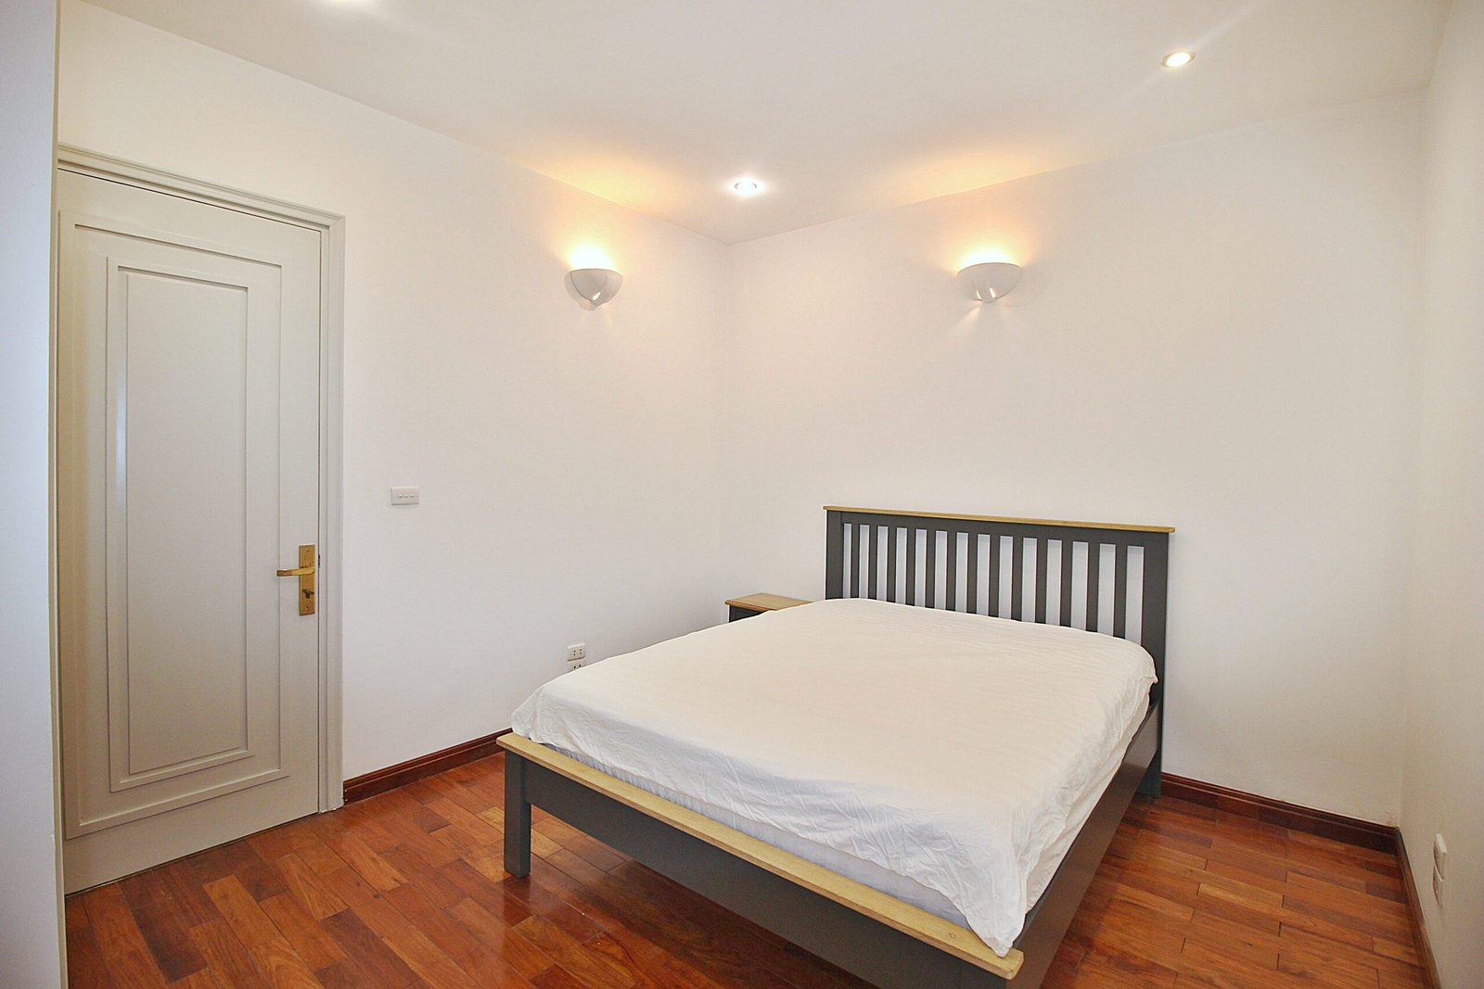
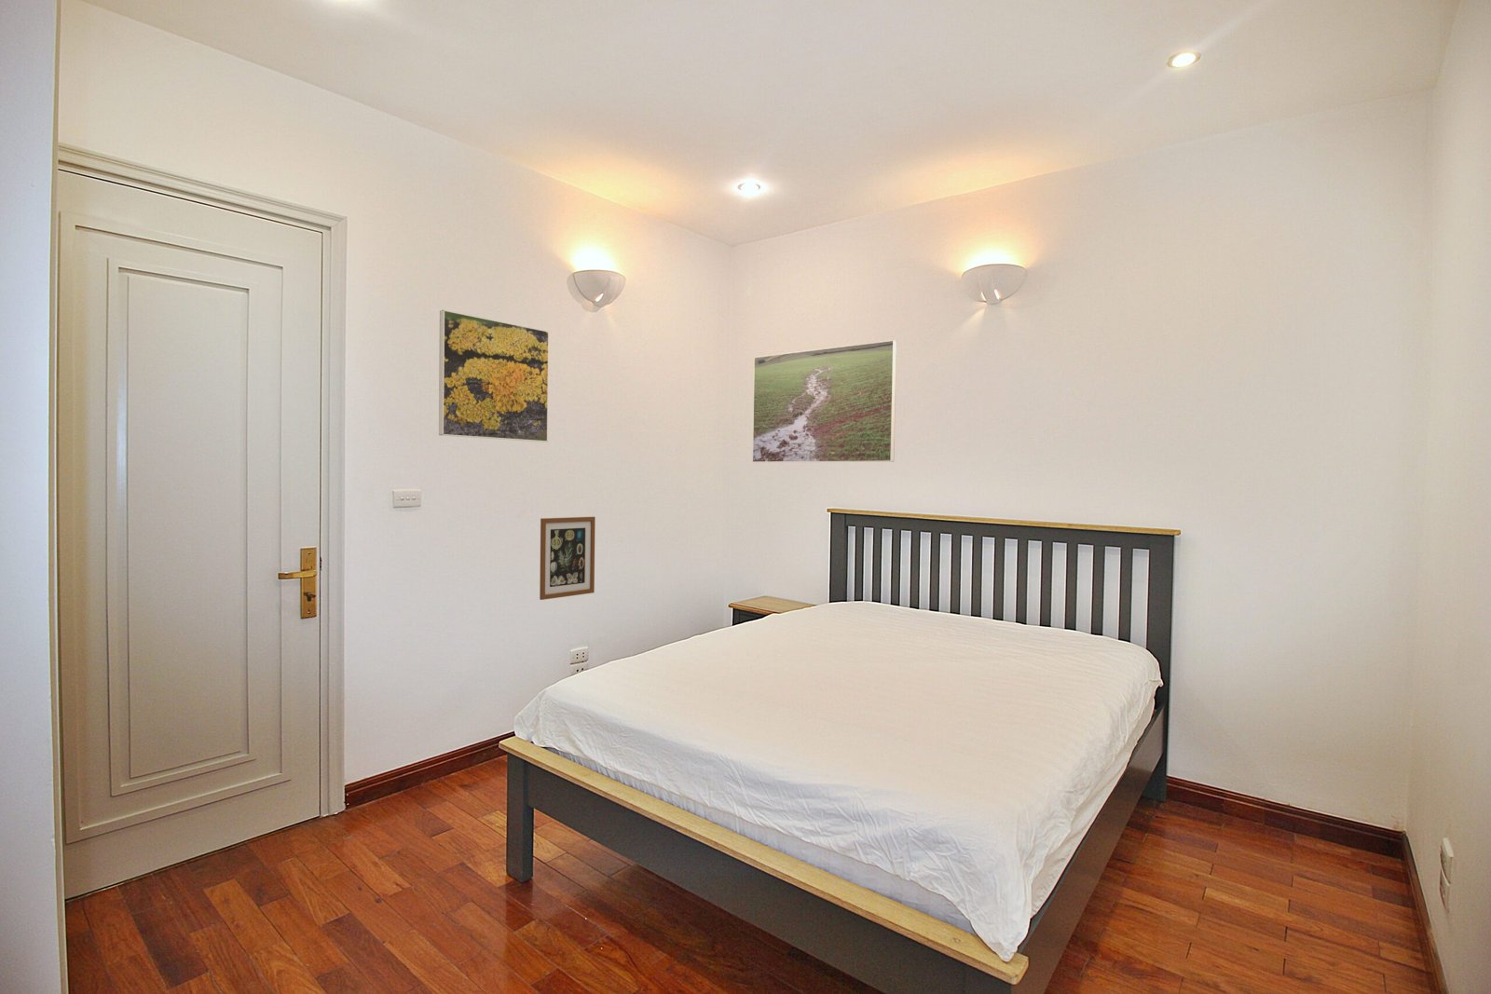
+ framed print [751,339,897,463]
+ wall art [539,516,597,601]
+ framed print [438,310,550,443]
